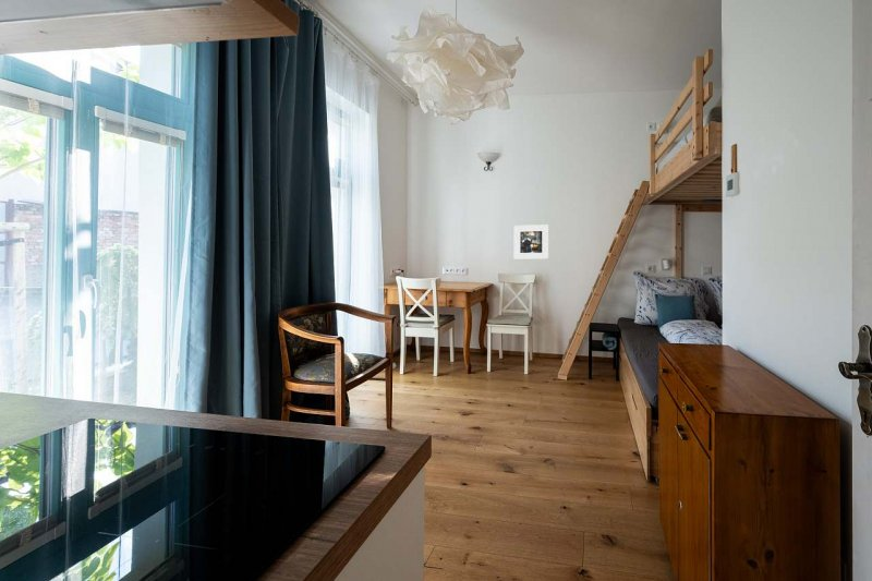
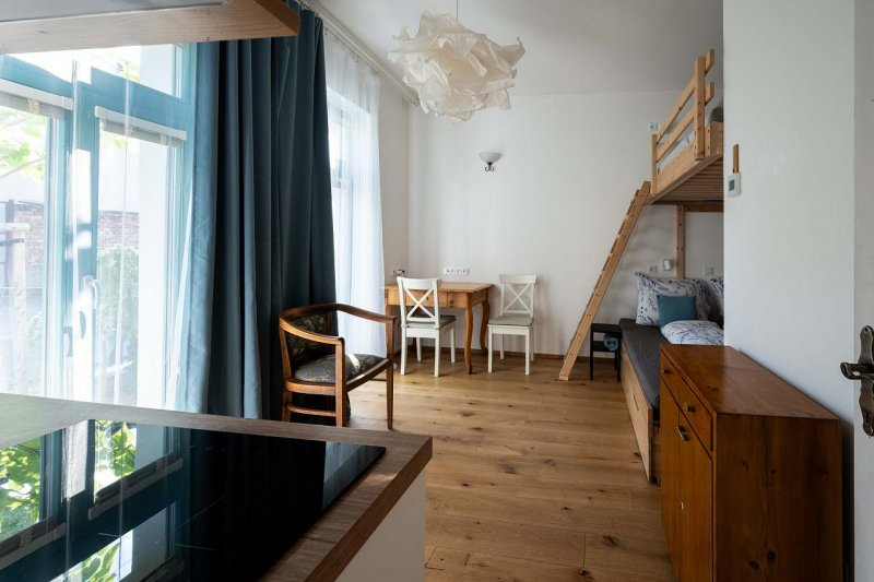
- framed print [513,223,549,261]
